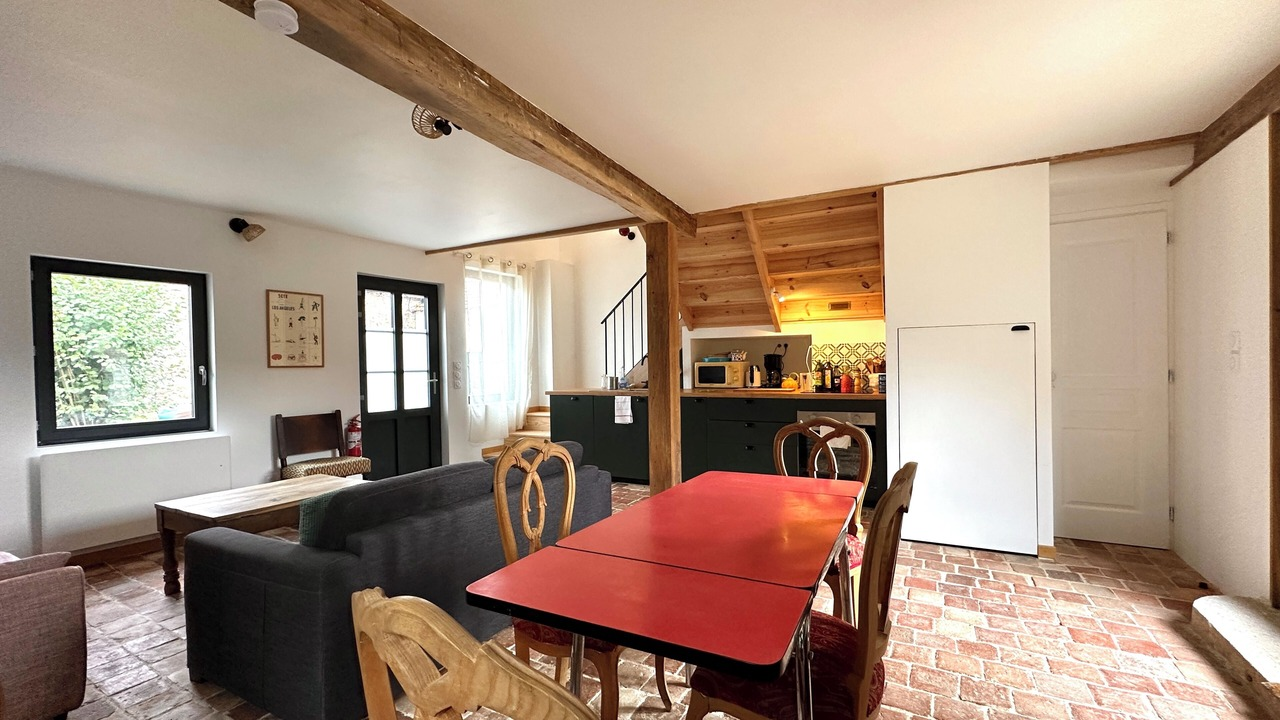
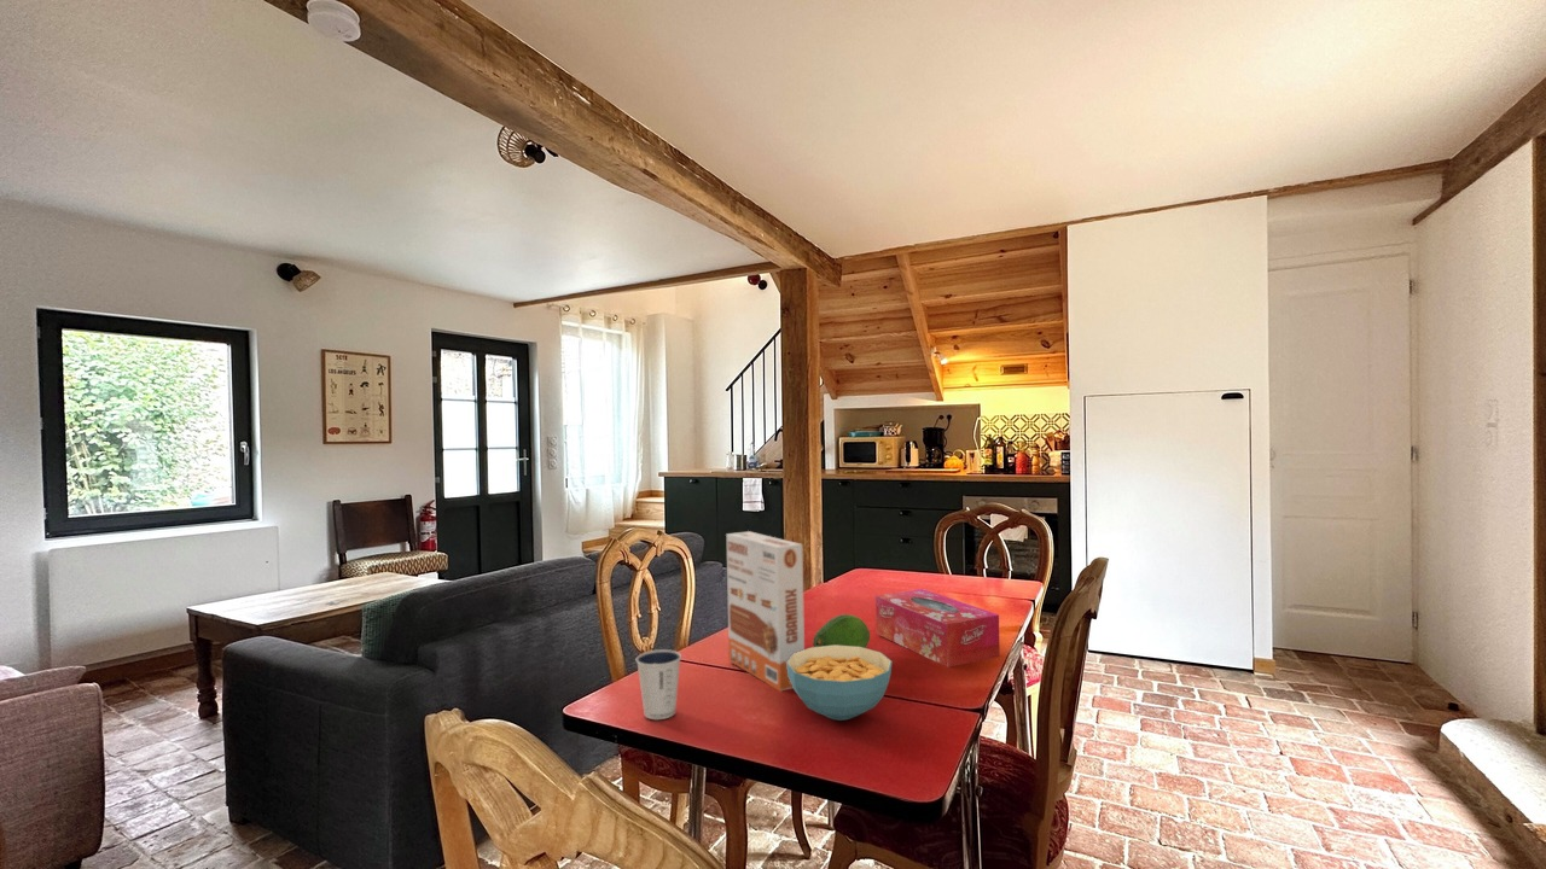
+ fruit [812,613,871,648]
+ cereal box [725,530,806,693]
+ cereal bowl [786,645,894,722]
+ dixie cup [635,648,682,721]
+ tissue box [874,588,1001,669]
